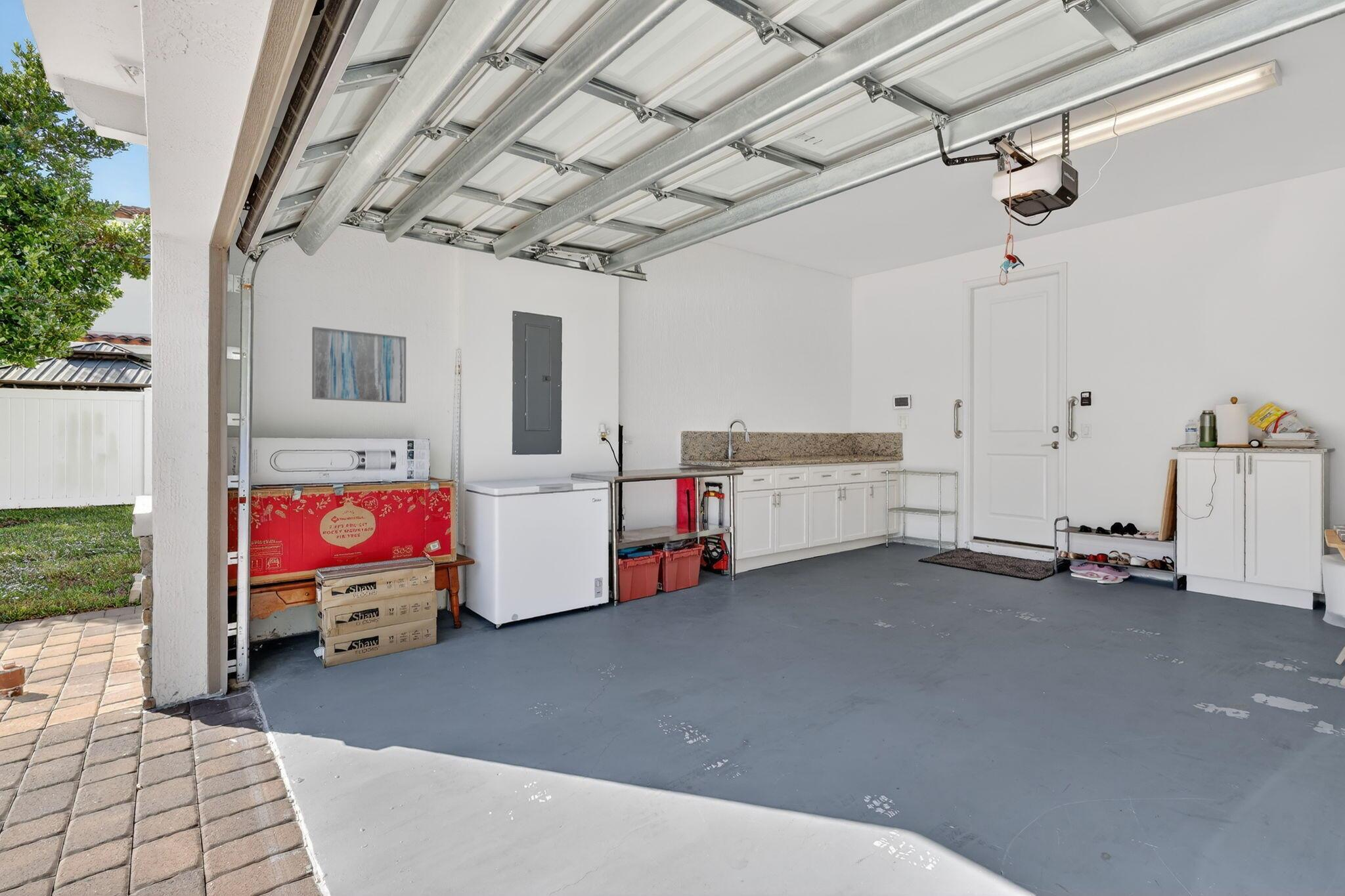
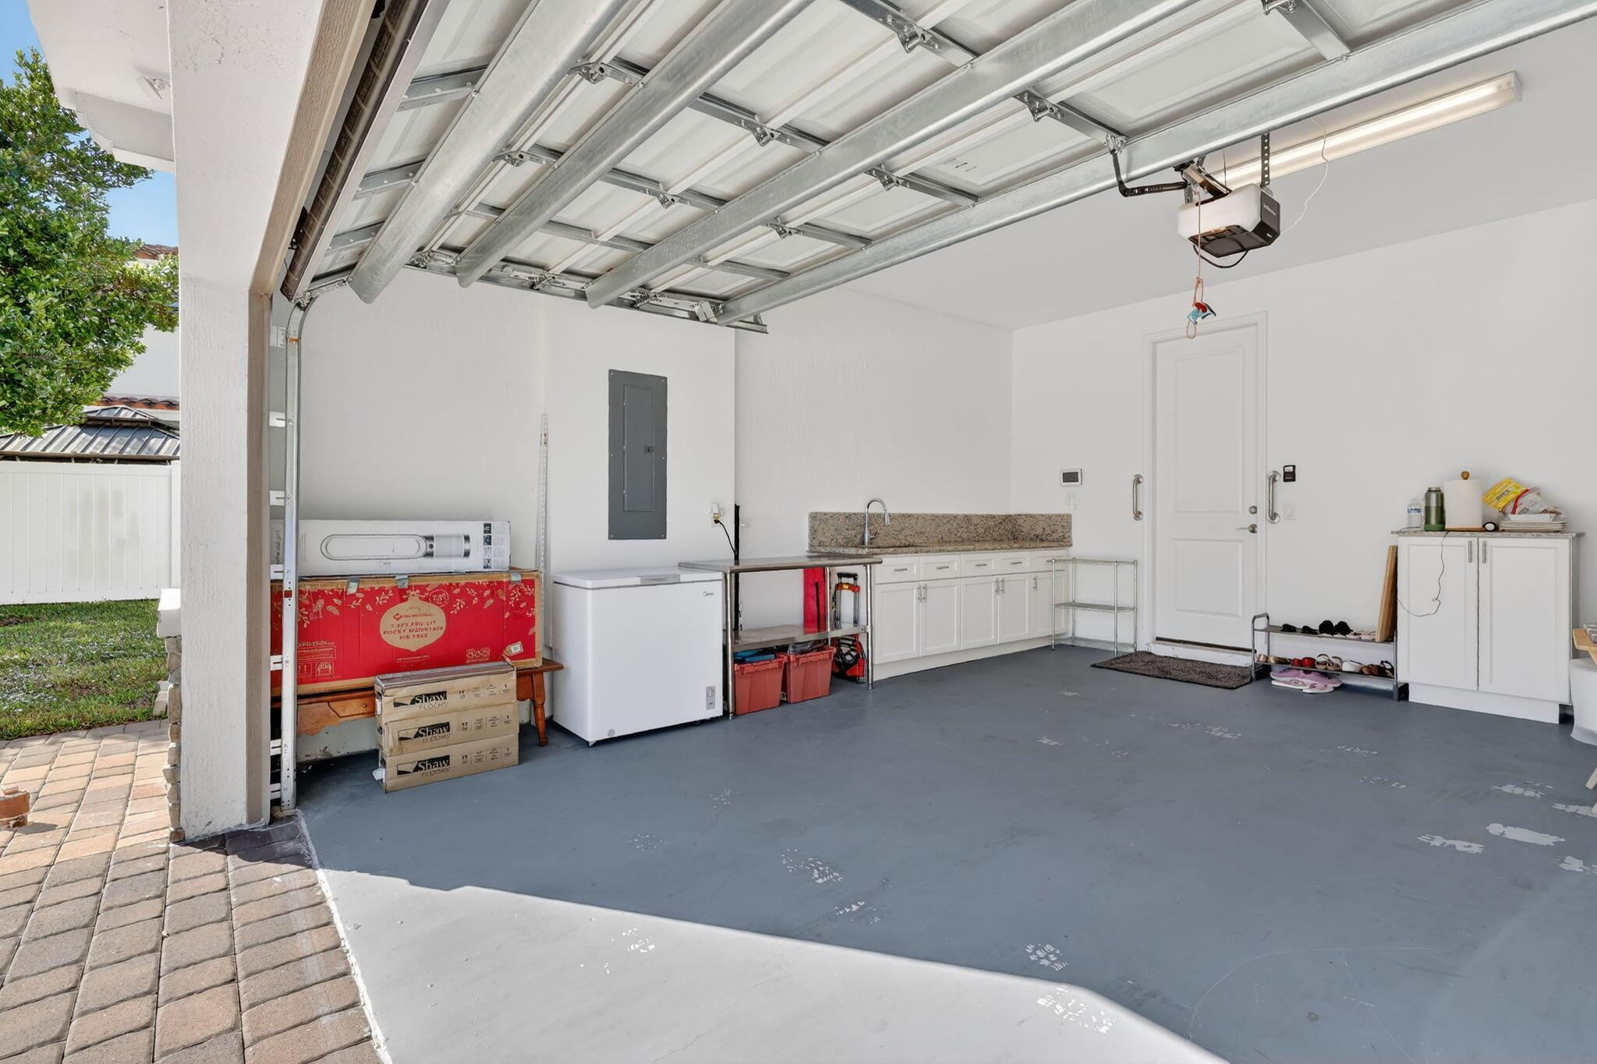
- wall art [311,326,407,404]
